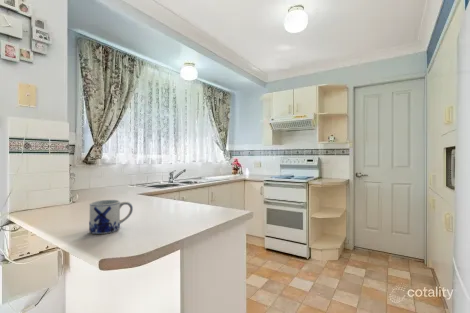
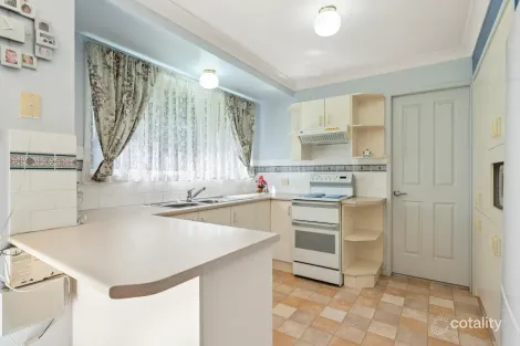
- mug [88,199,134,235]
